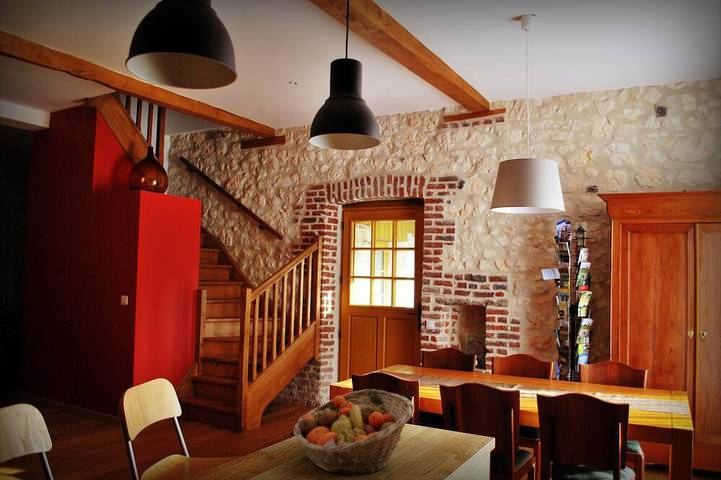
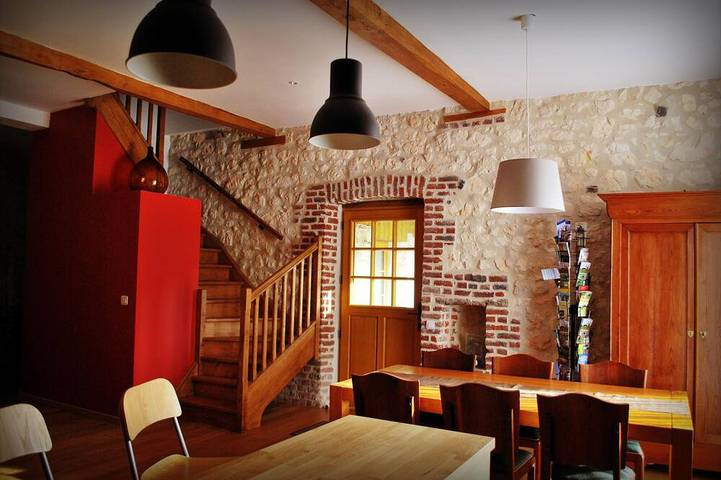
- fruit basket [292,388,415,476]
